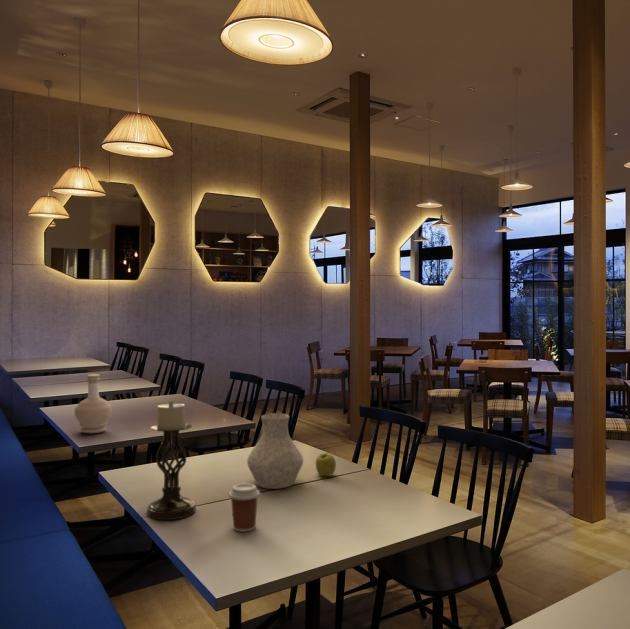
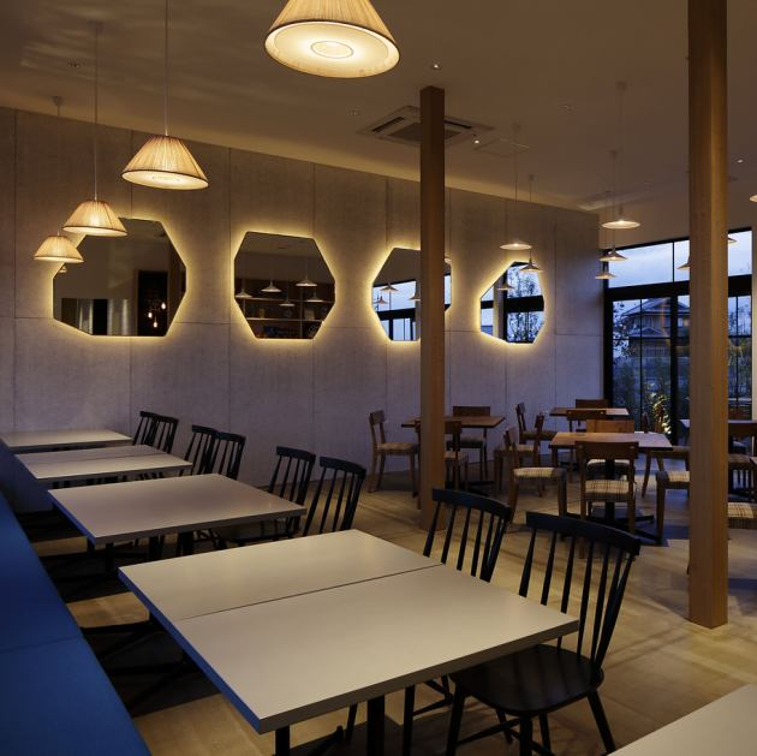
- candle holder [146,400,197,521]
- vase [246,412,304,490]
- bottle [74,373,113,434]
- apple [315,450,337,477]
- coffee cup [228,482,261,533]
